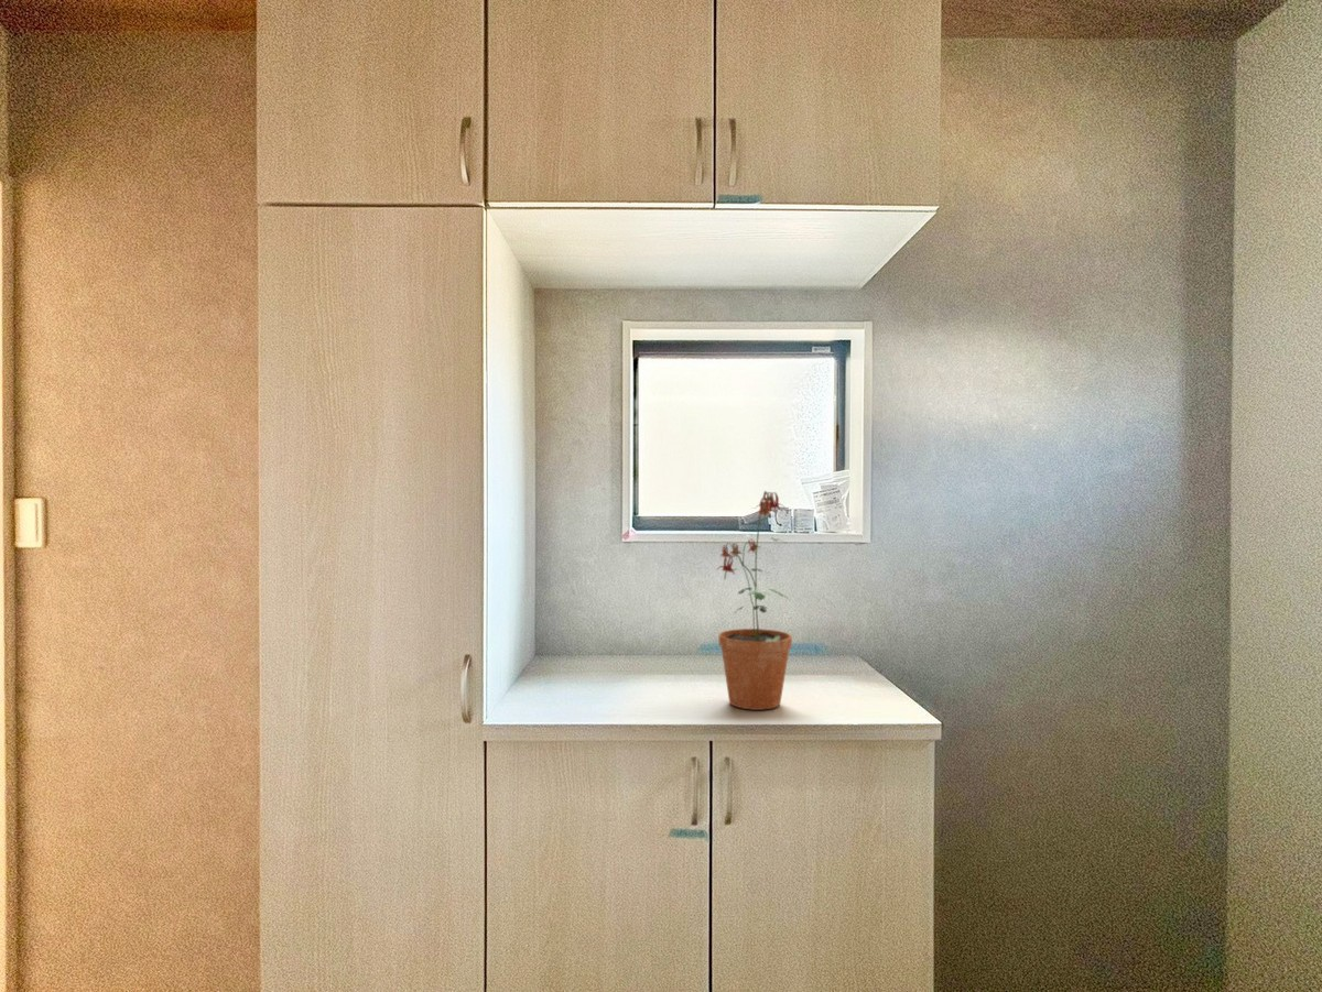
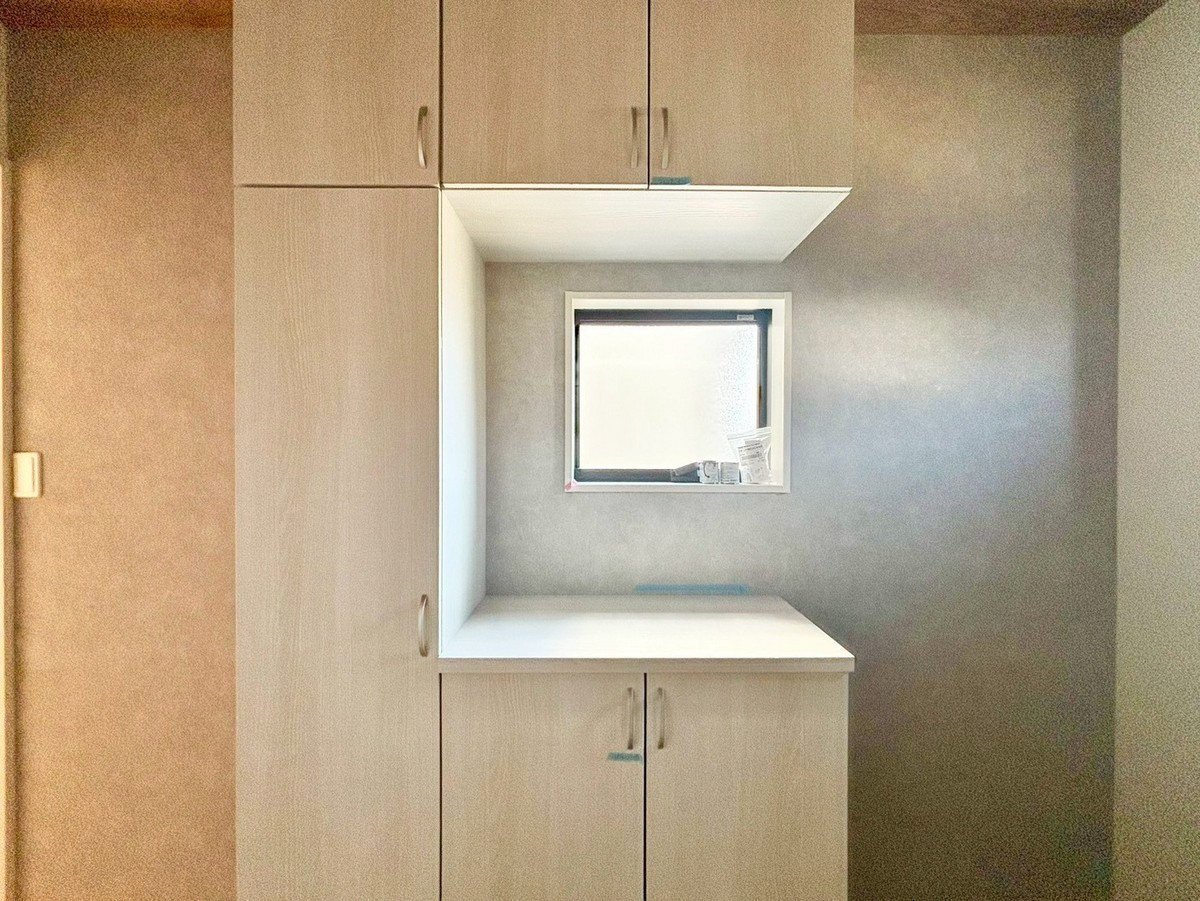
- potted plant [716,490,793,711]
